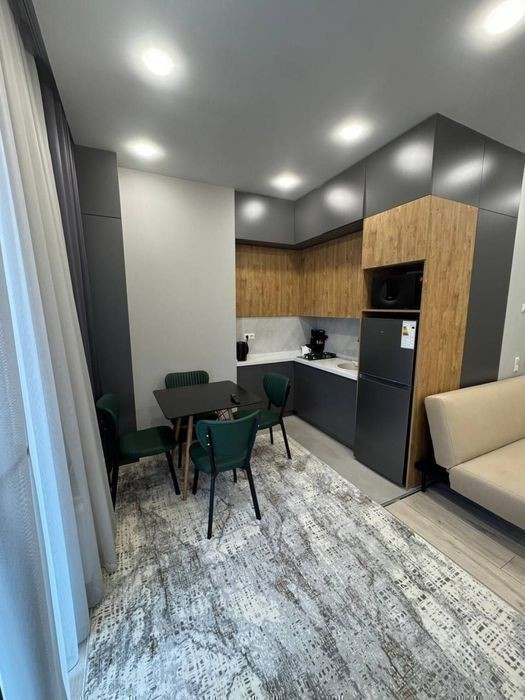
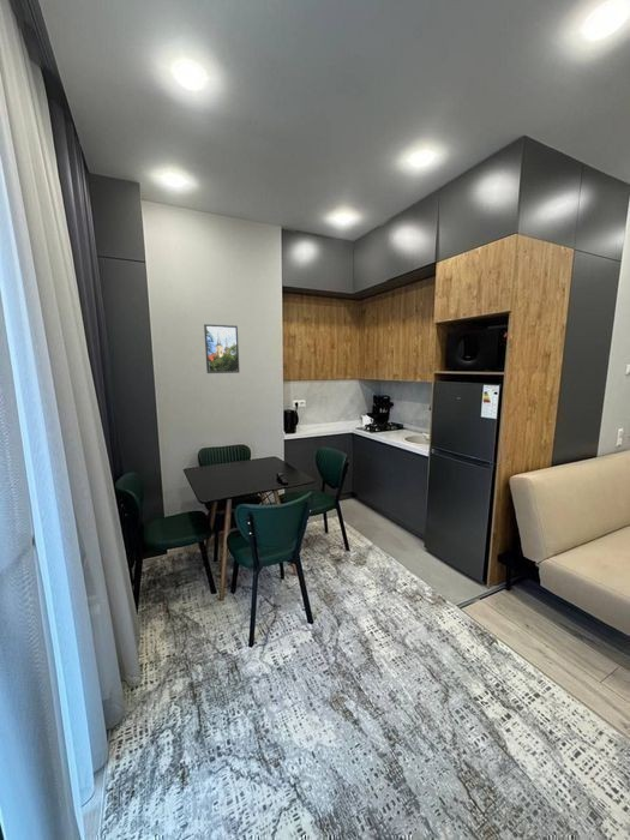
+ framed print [203,323,240,374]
